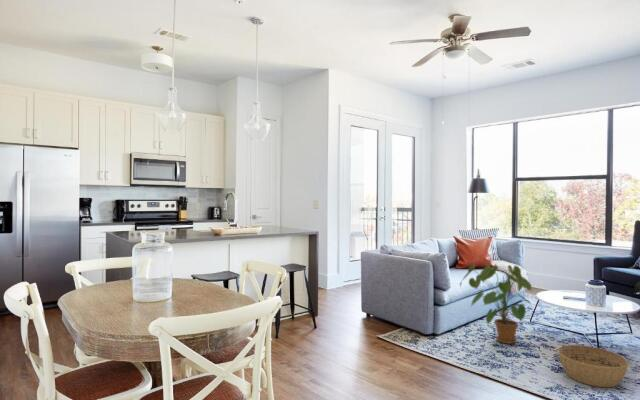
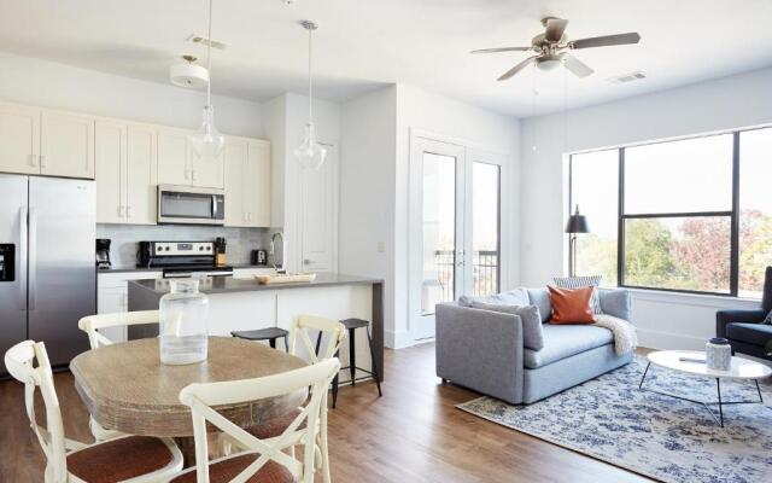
- basket [557,344,630,388]
- house plant [459,262,534,345]
